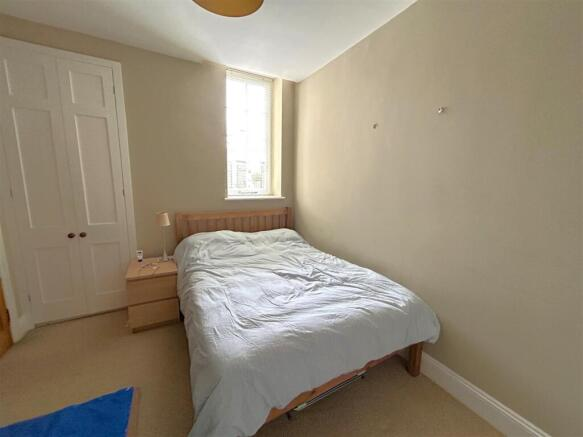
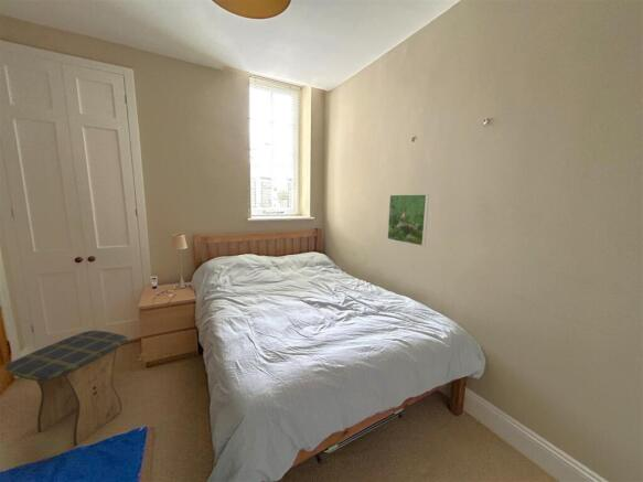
+ stool [4,330,129,447]
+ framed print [386,193,430,247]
